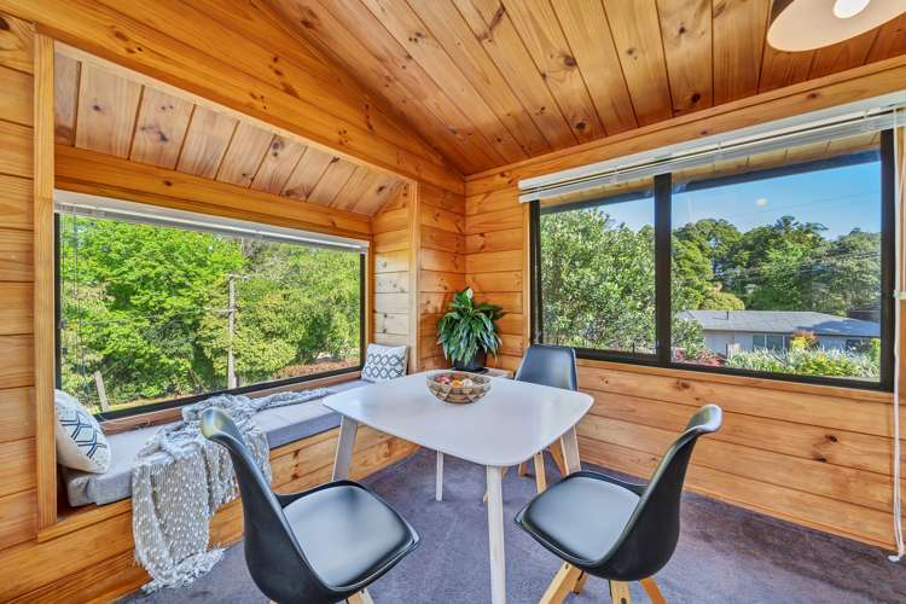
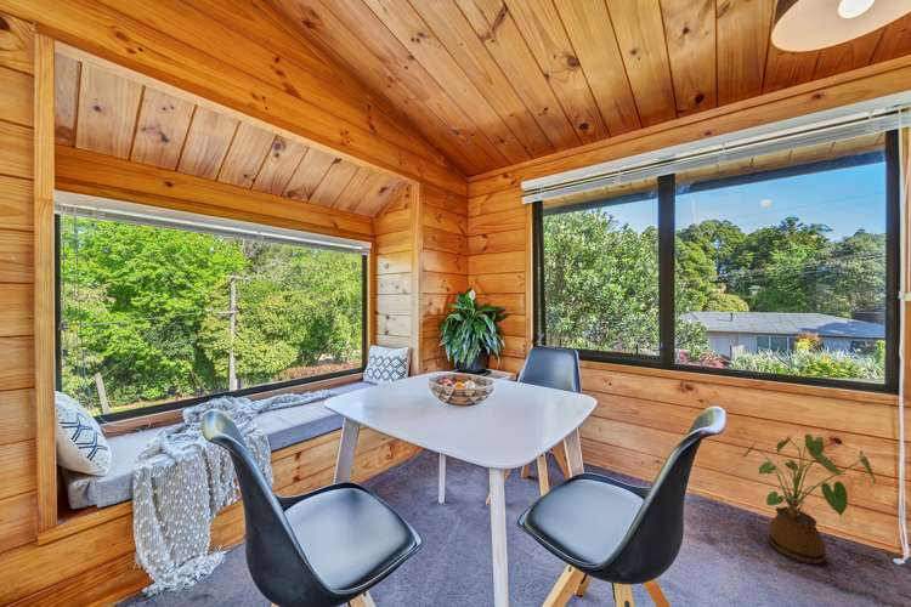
+ house plant [742,433,877,565]
